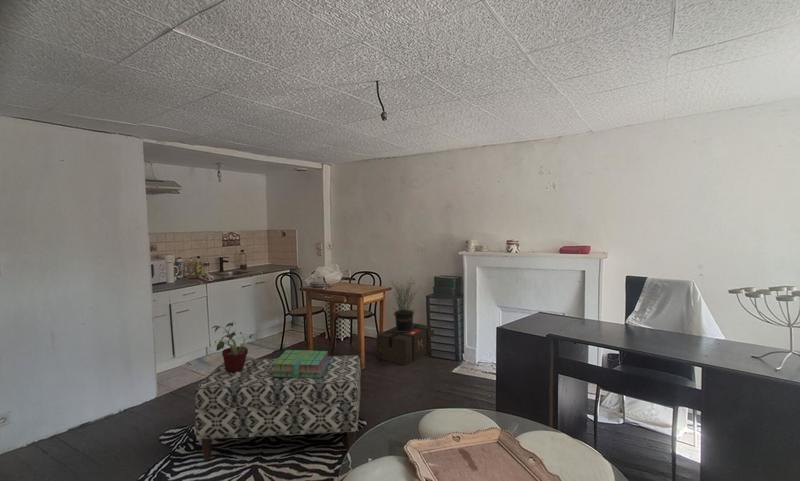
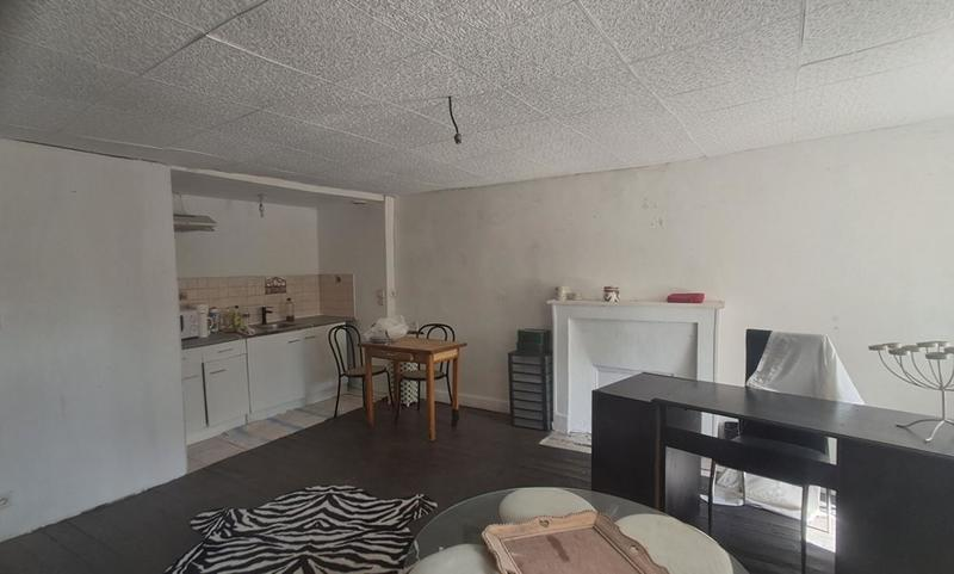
- potted plant [210,321,255,372]
- bench [194,354,362,461]
- stack of books [272,349,329,378]
- cardboard box [375,322,435,366]
- potted plant [390,277,422,332]
